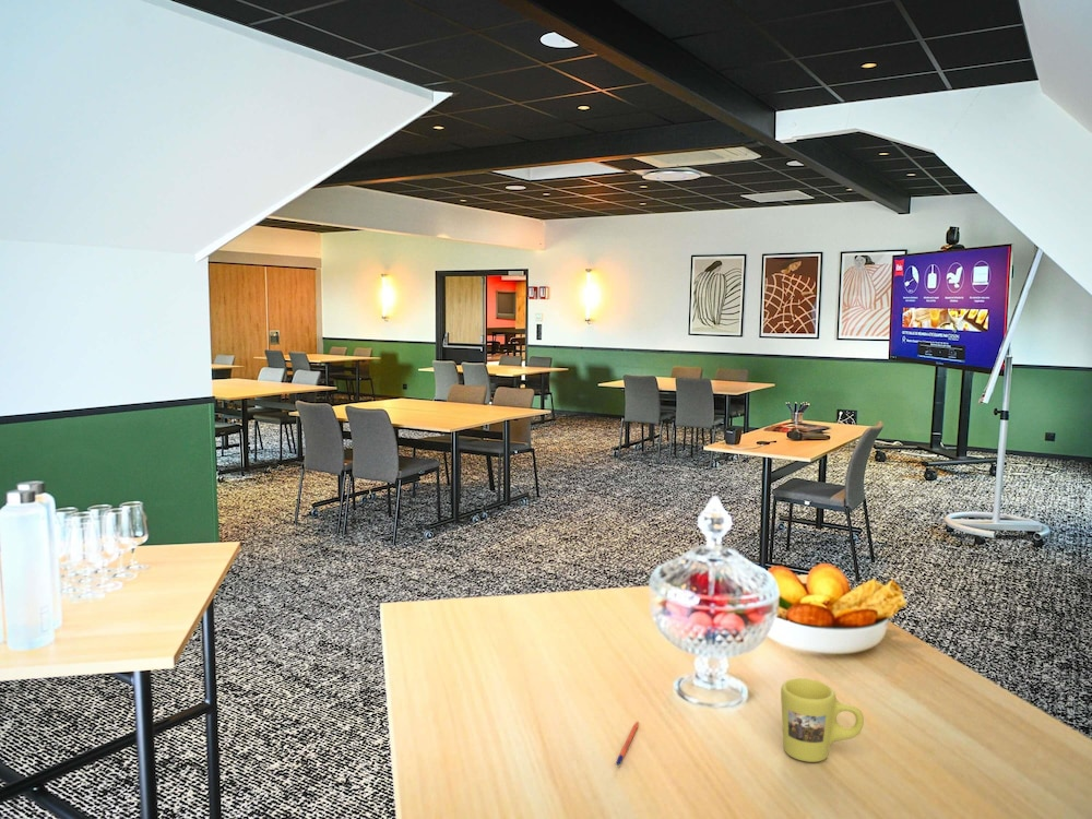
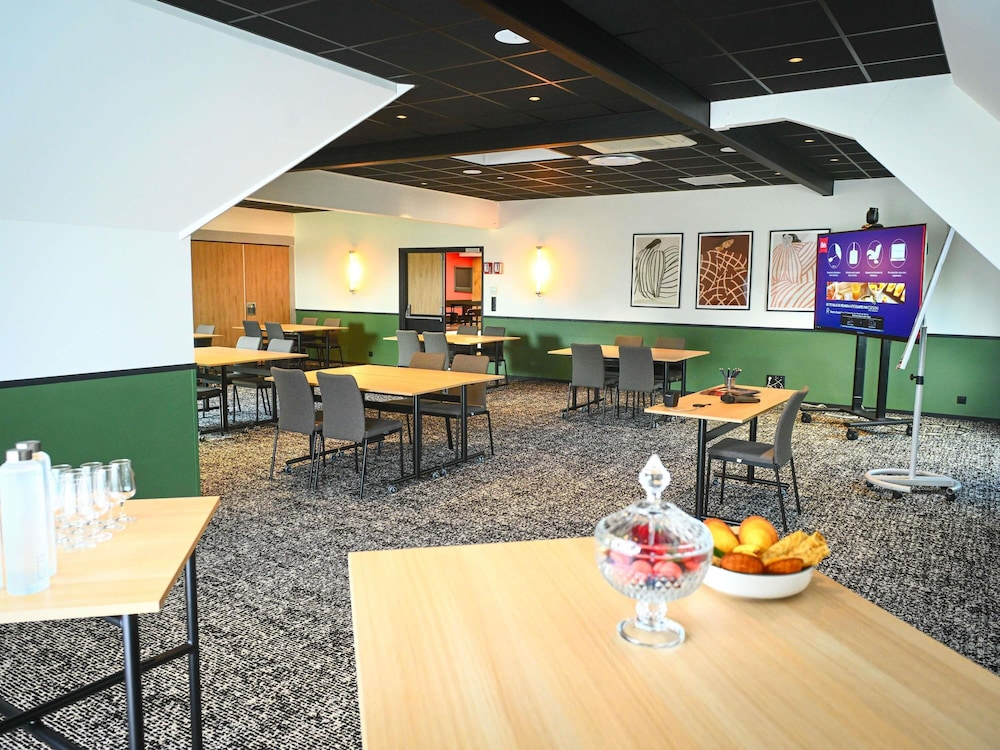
- mug [780,677,865,763]
- pen [615,720,640,767]
